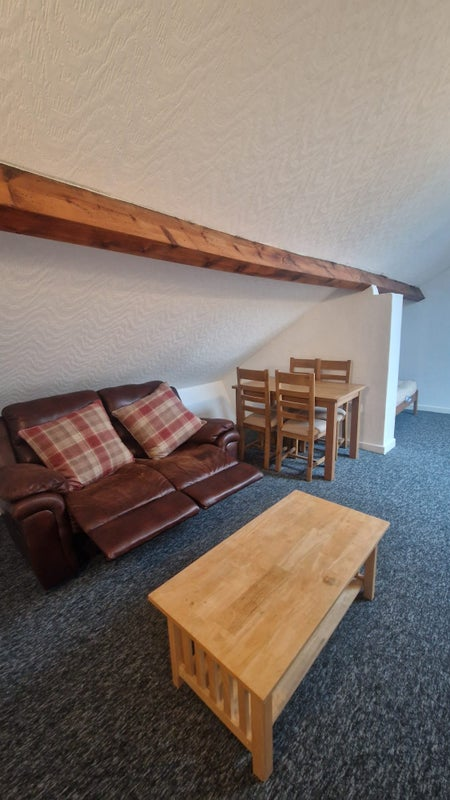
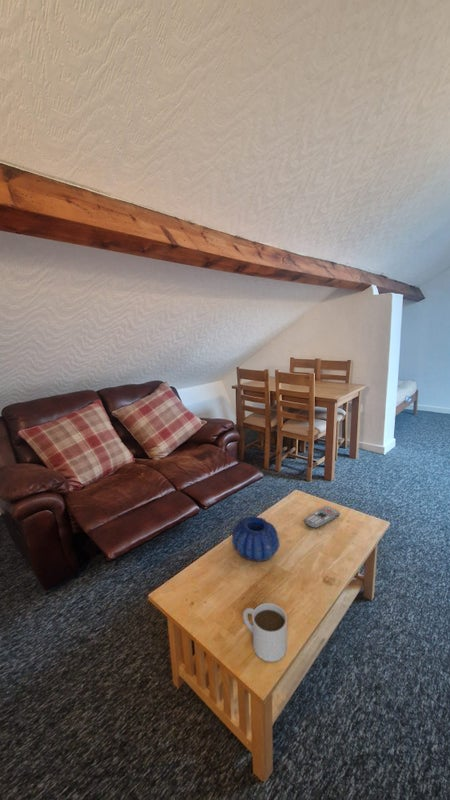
+ decorative bowl [231,515,280,562]
+ mug [242,602,288,663]
+ remote control [304,505,341,529]
